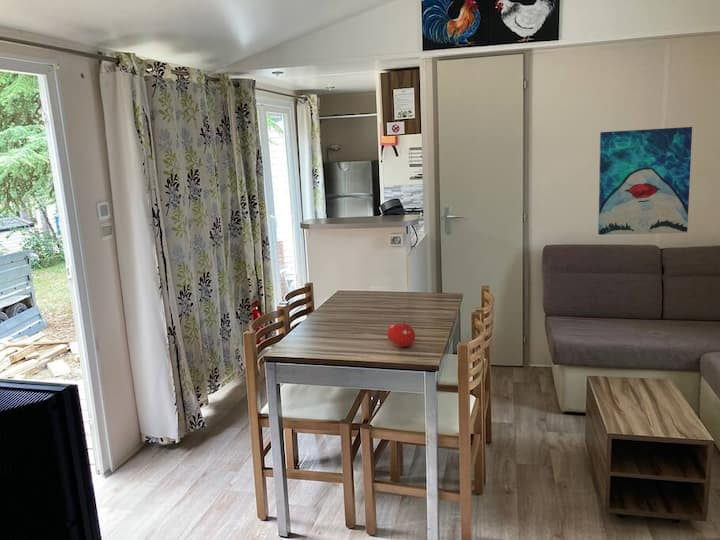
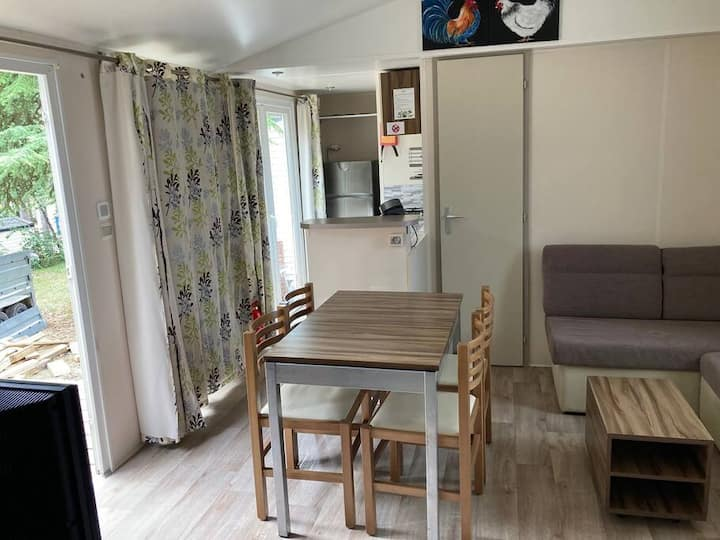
- wall art [597,126,693,236]
- fruit [386,320,416,348]
